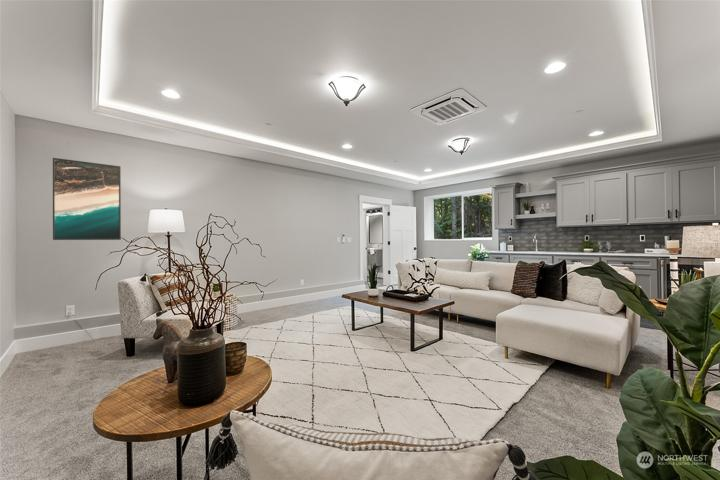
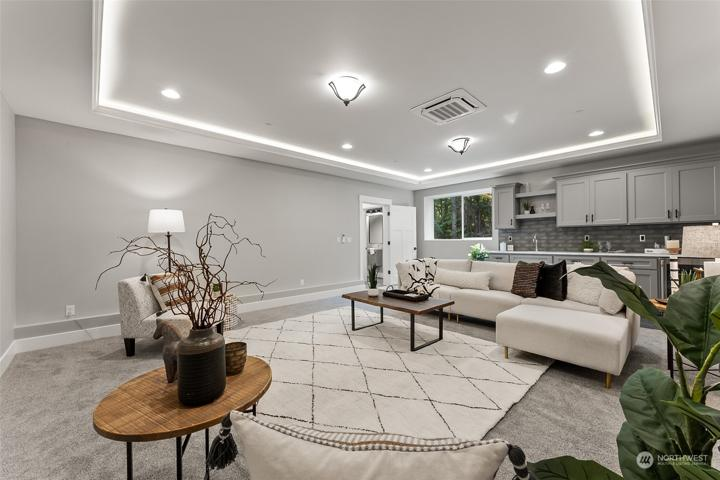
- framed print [52,157,122,241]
